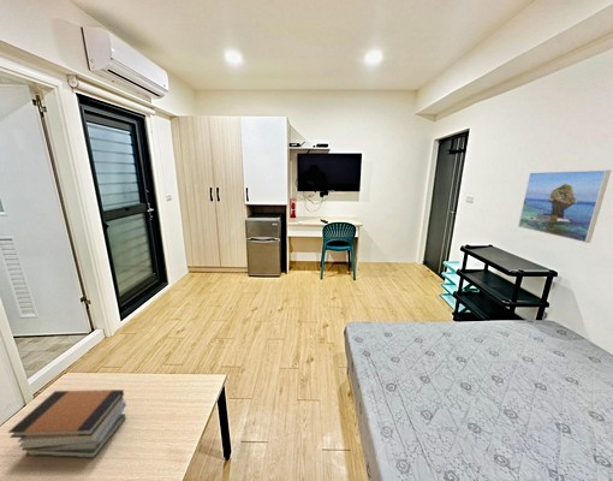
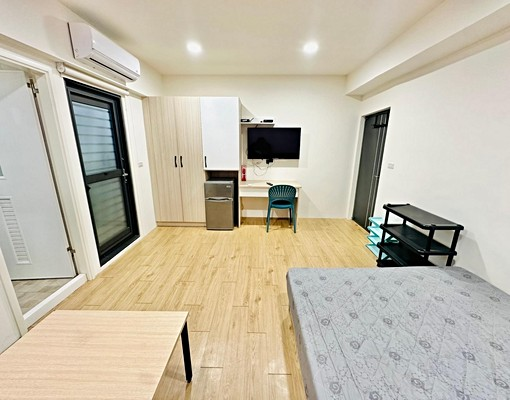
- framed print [517,168,612,244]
- book stack [7,388,127,459]
